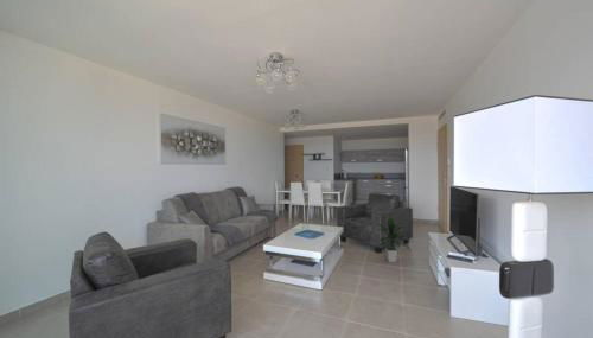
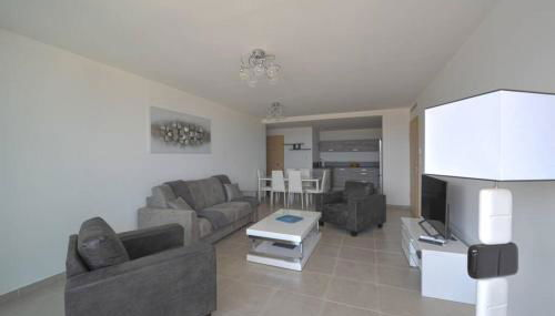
- indoor plant [375,215,413,263]
